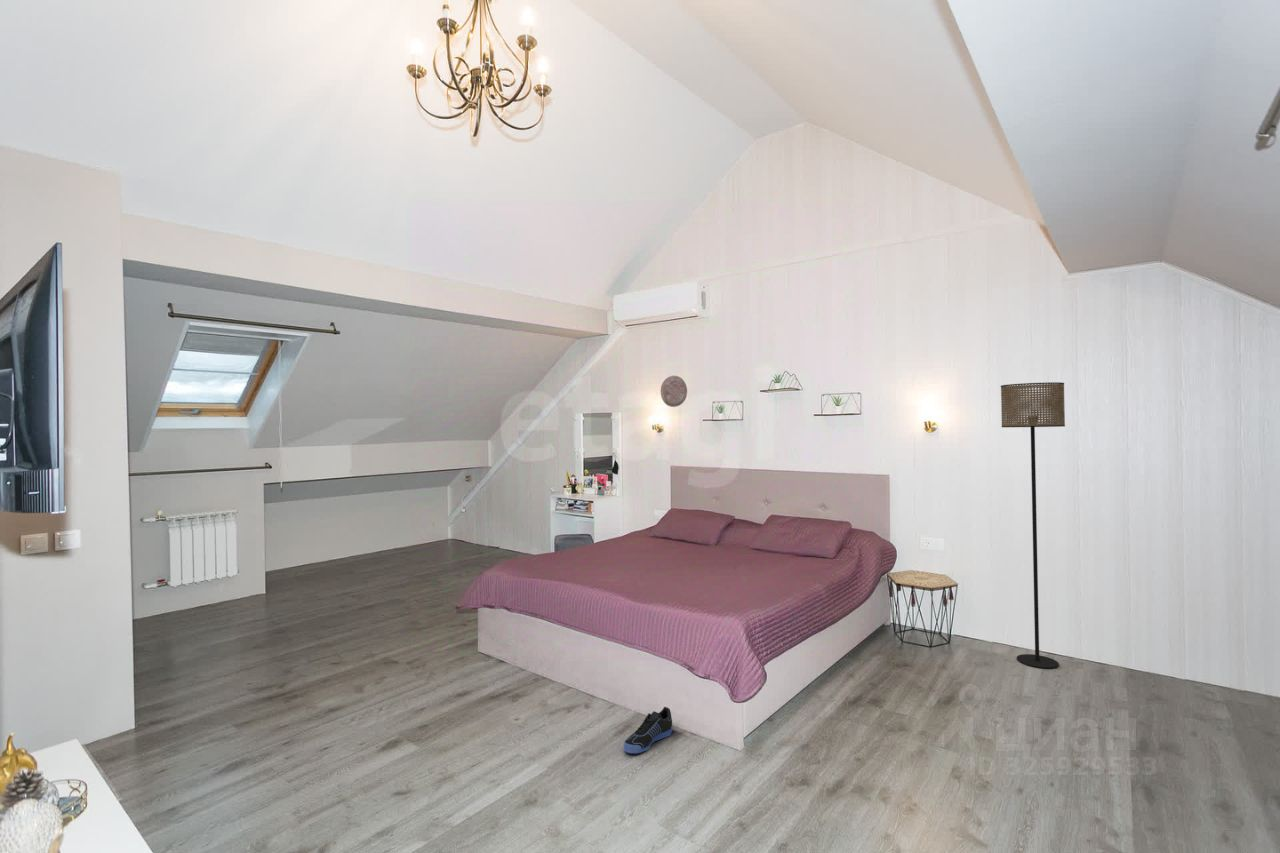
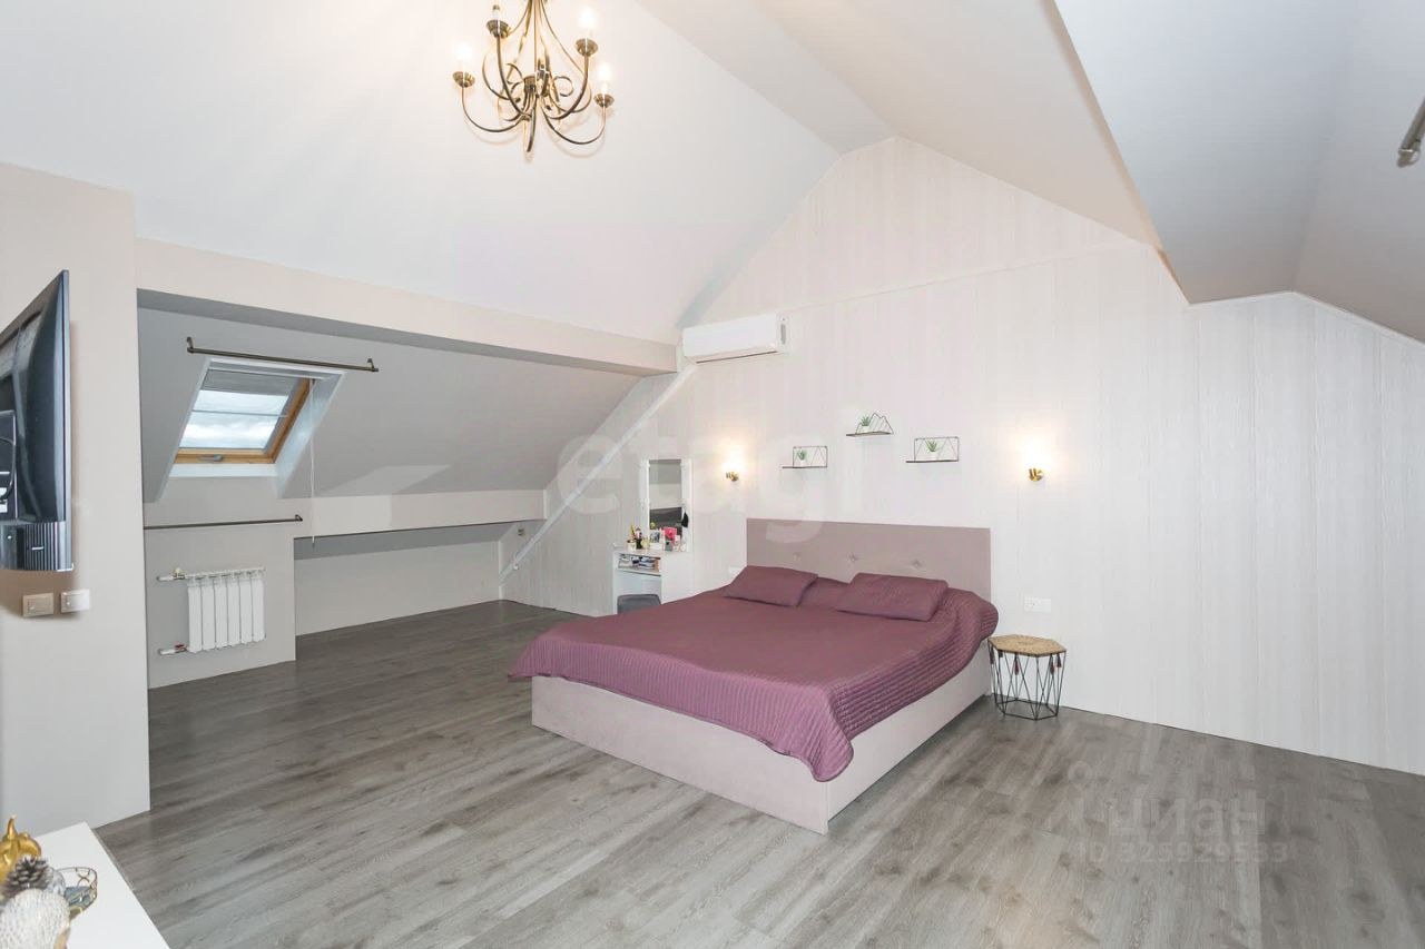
- floor lamp [1000,381,1066,669]
- decorative plate [660,375,688,408]
- sneaker [623,706,673,754]
